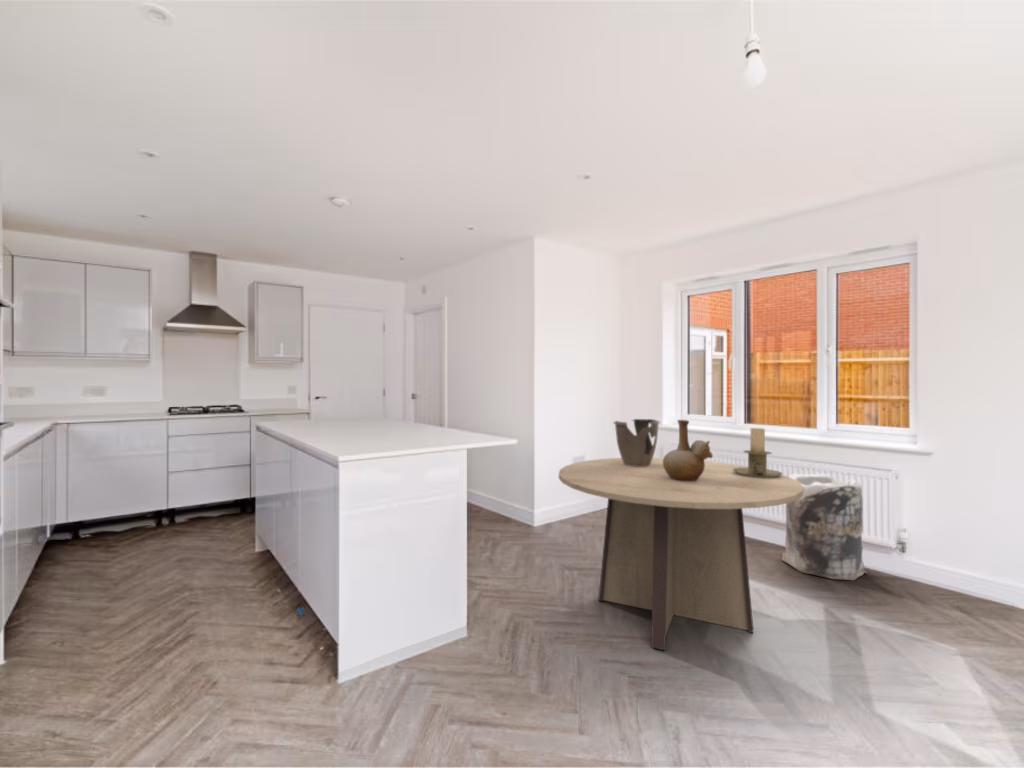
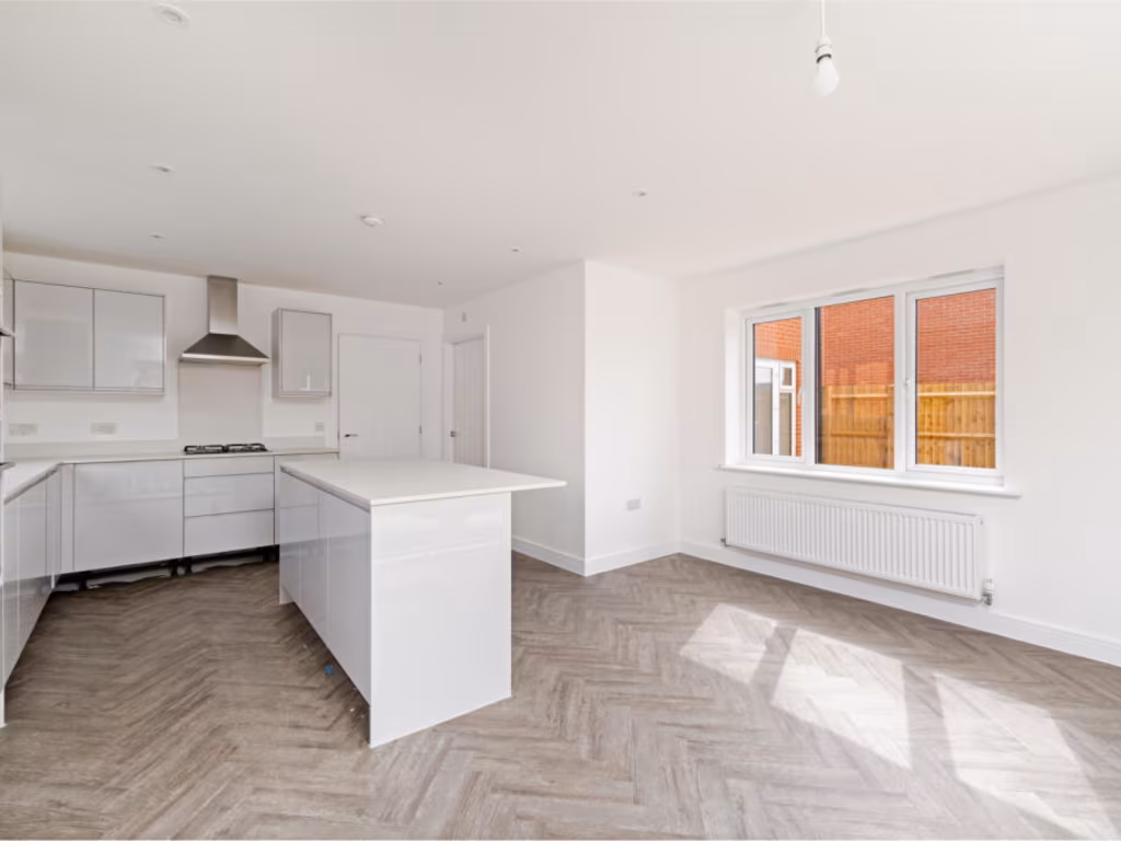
- bag [781,472,868,581]
- vase [663,419,714,481]
- candle holder [733,427,784,478]
- decorative bowl [612,418,662,467]
- dining table [558,457,804,651]
